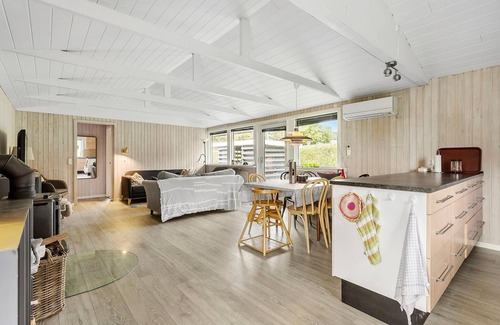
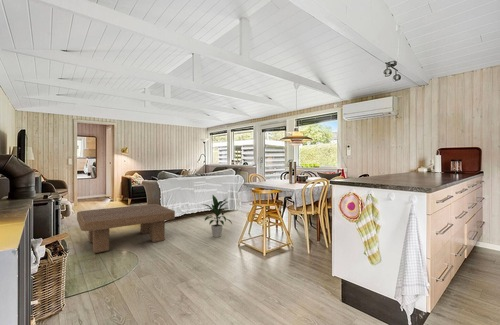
+ indoor plant [201,194,233,238]
+ coffee table [76,203,176,254]
